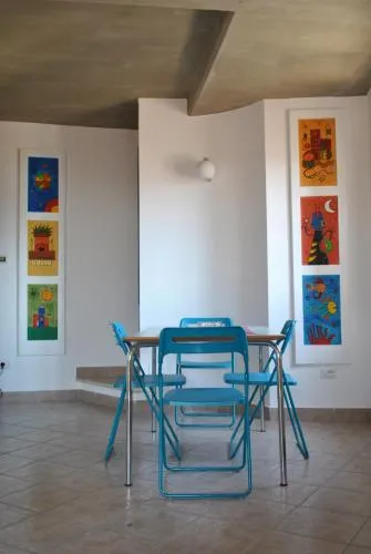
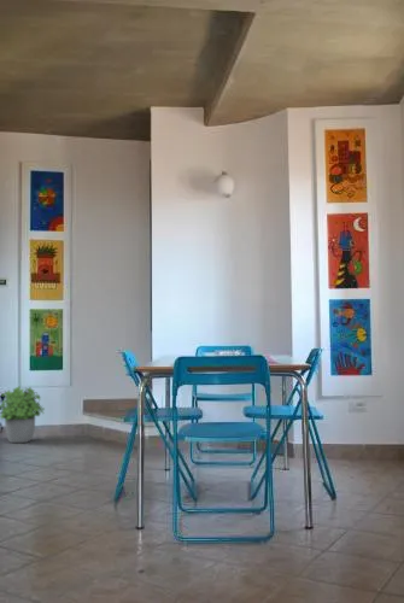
+ potted plant [0,385,46,444]
